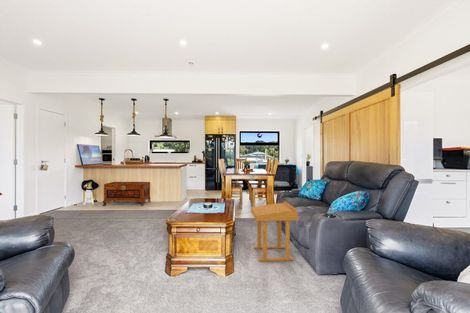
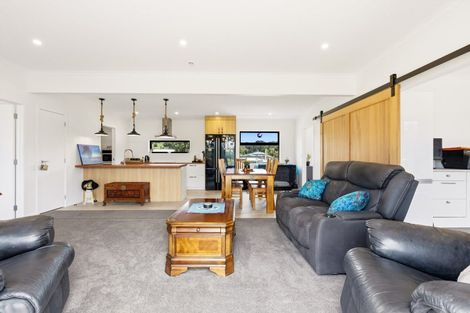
- side table [250,201,299,262]
